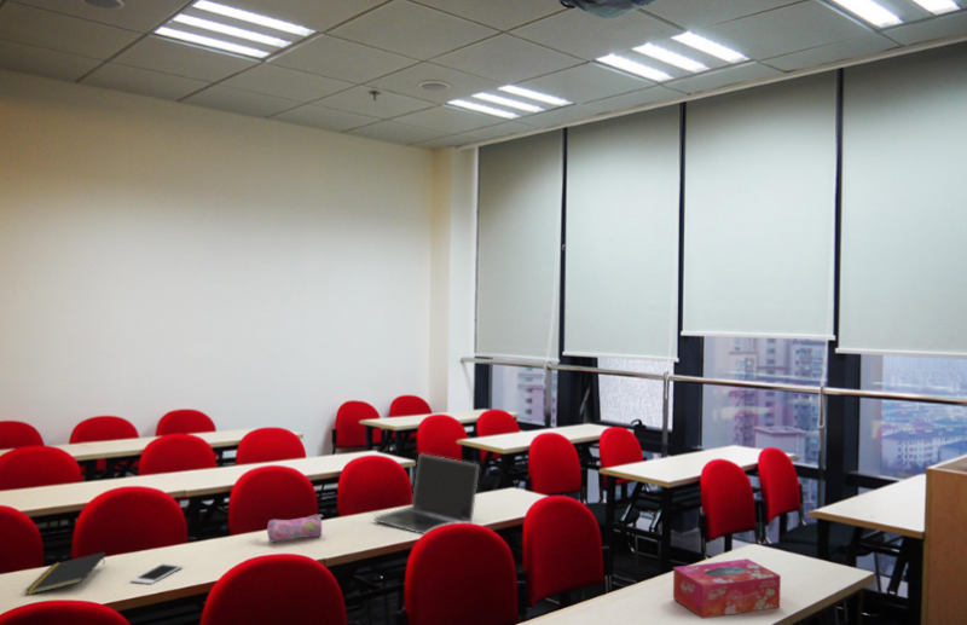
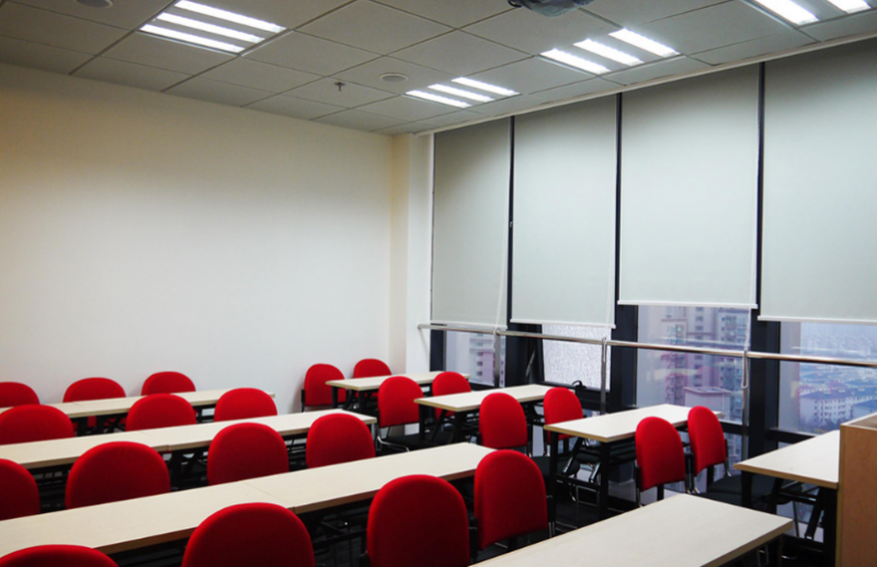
- laptop [374,452,480,536]
- tissue box [672,557,782,620]
- pencil case [266,514,324,544]
- cell phone [131,562,184,585]
- notepad [24,551,106,596]
